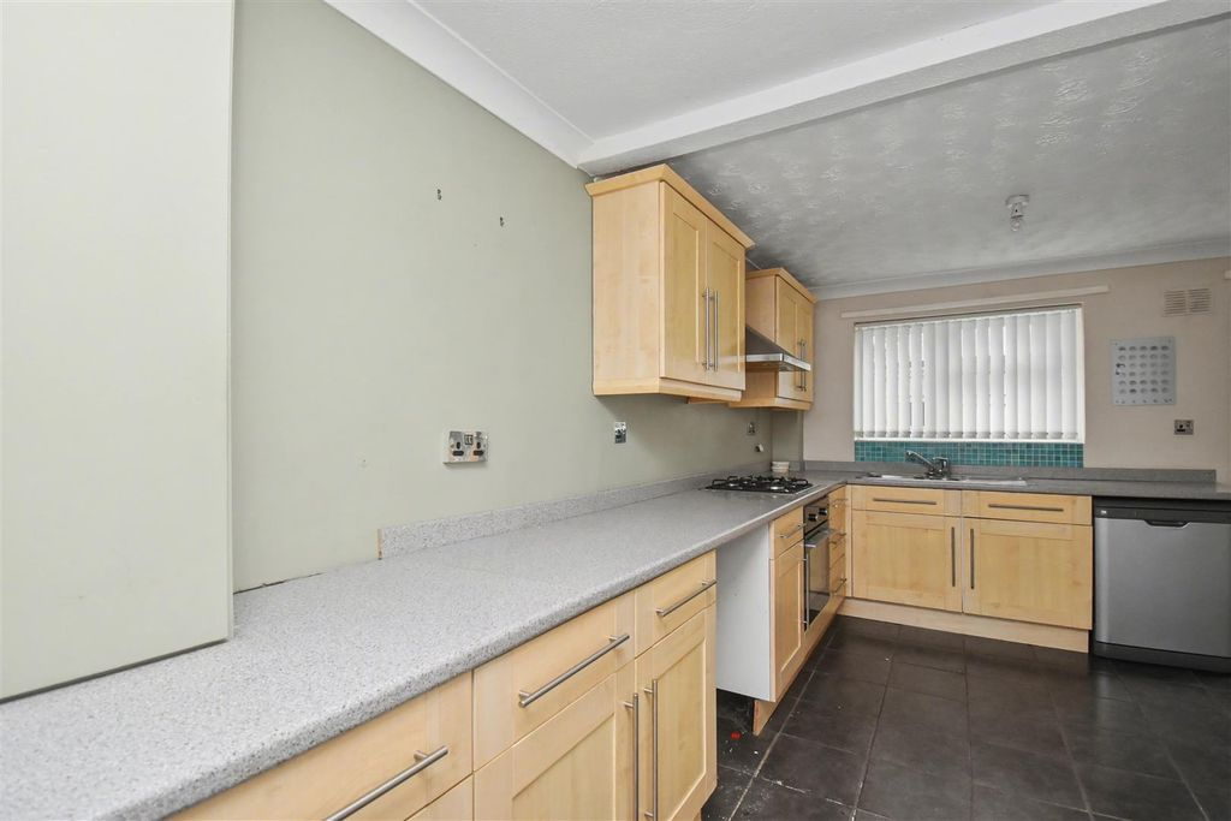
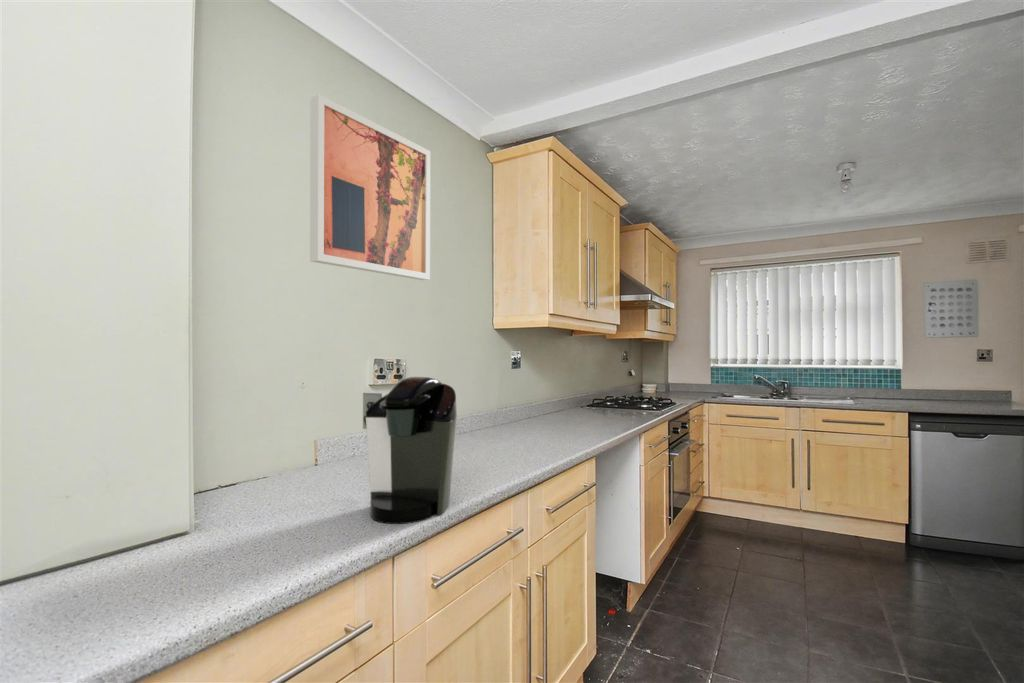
+ coffee maker [362,376,458,525]
+ wall art [309,93,431,281]
